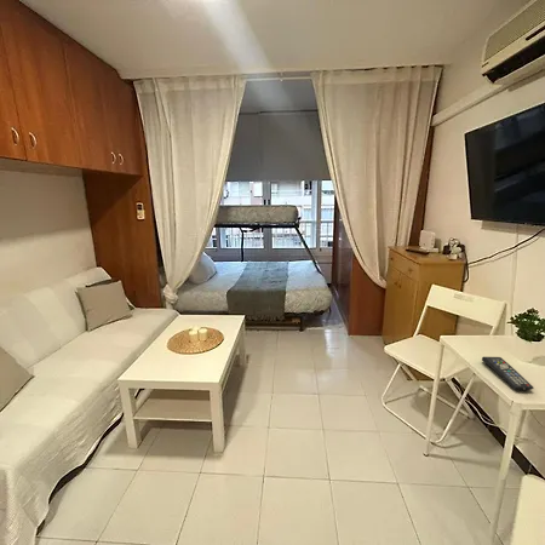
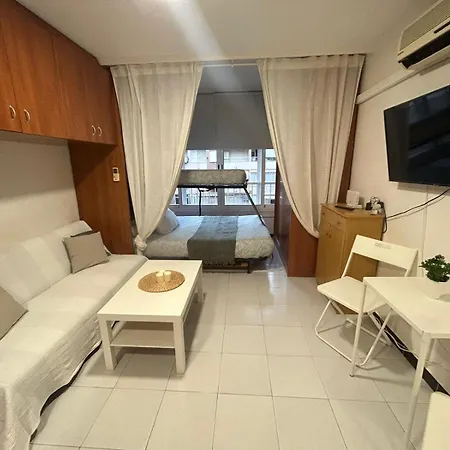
- remote control [481,356,535,391]
